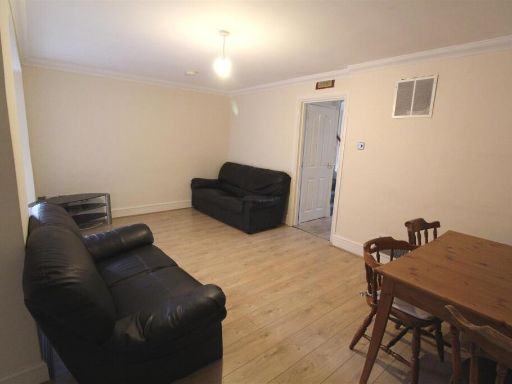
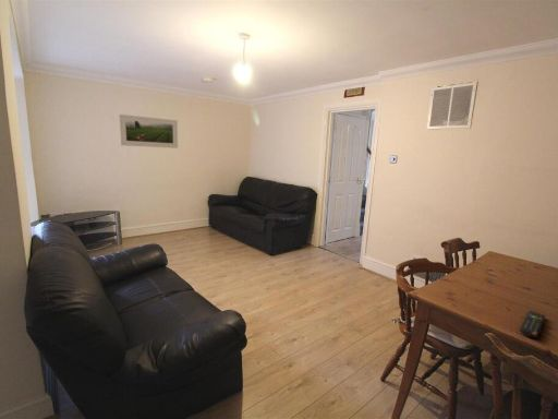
+ remote control [519,310,546,339]
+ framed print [119,113,179,149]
